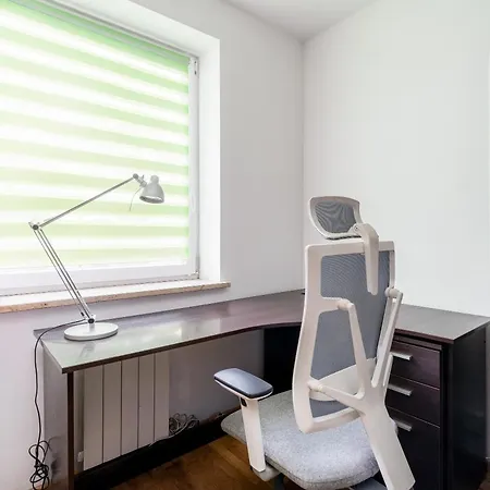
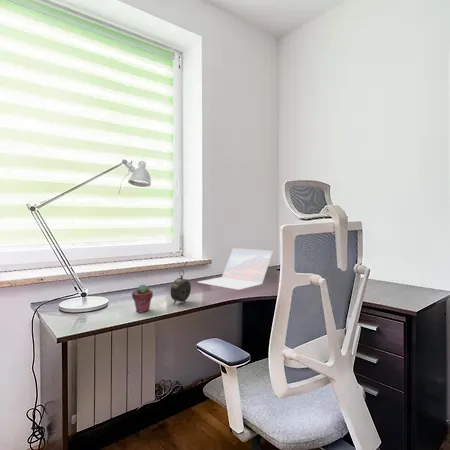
+ alarm clock [170,269,192,306]
+ laptop [197,247,274,291]
+ potted succulent [131,283,154,314]
